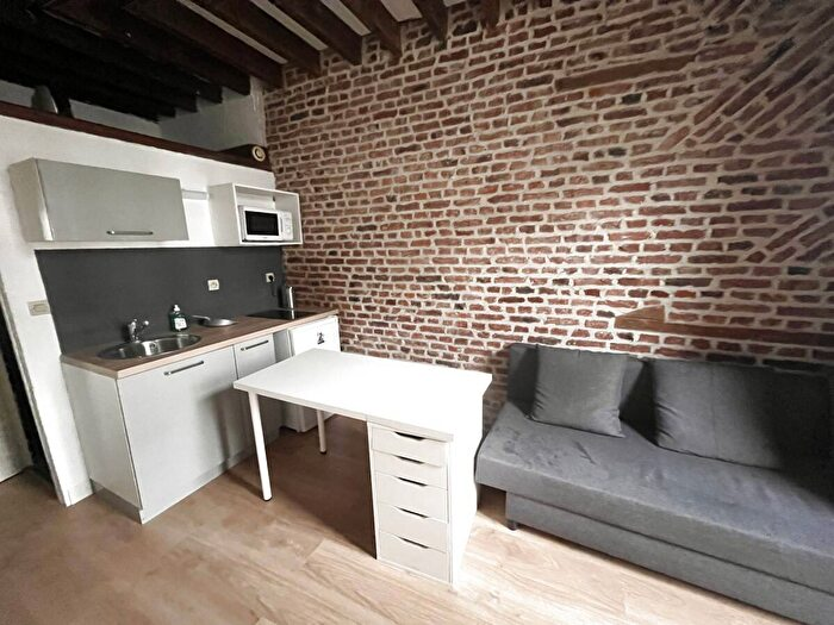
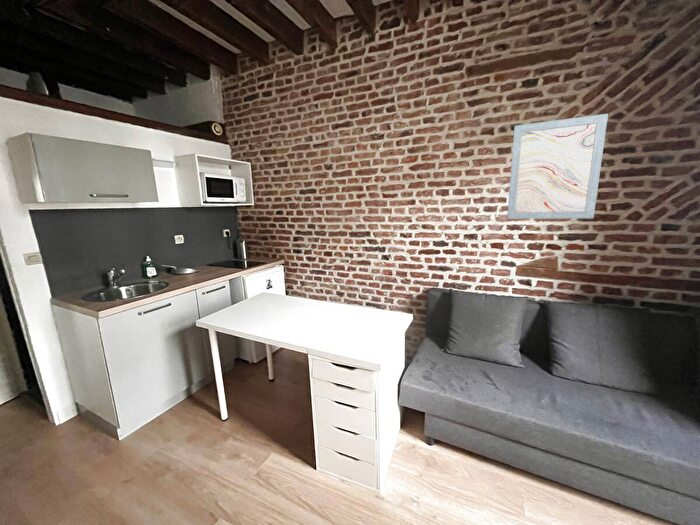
+ wall art [506,113,609,220]
